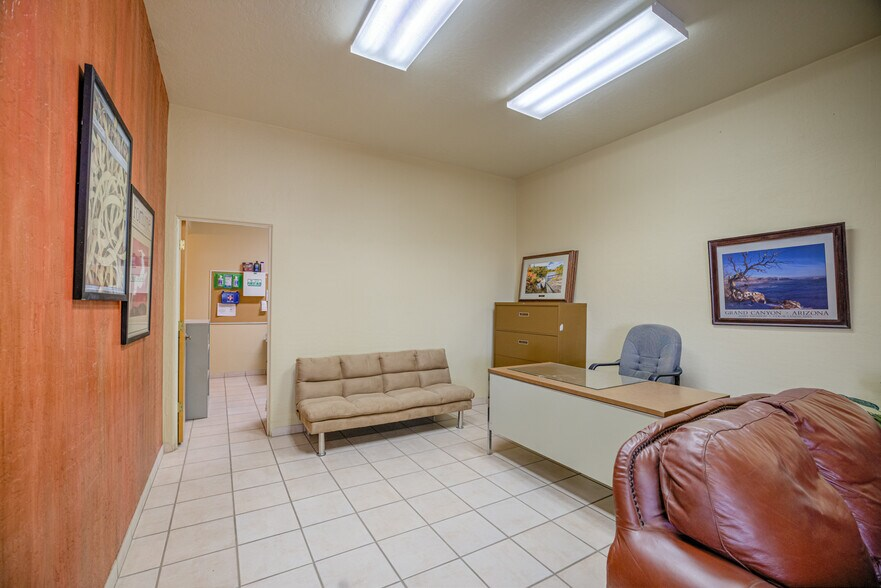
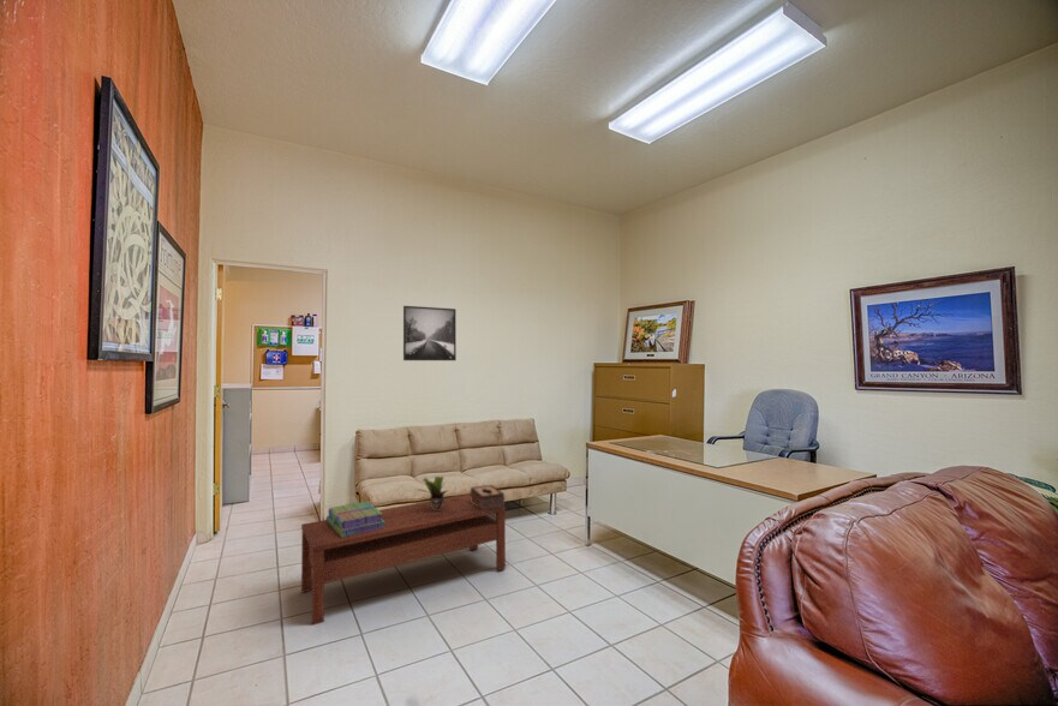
+ stack of books [325,501,385,537]
+ coffee table [300,492,507,627]
+ tissue box [470,484,506,511]
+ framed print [402,305,458,361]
+ potted plant [416,475,449,510]
